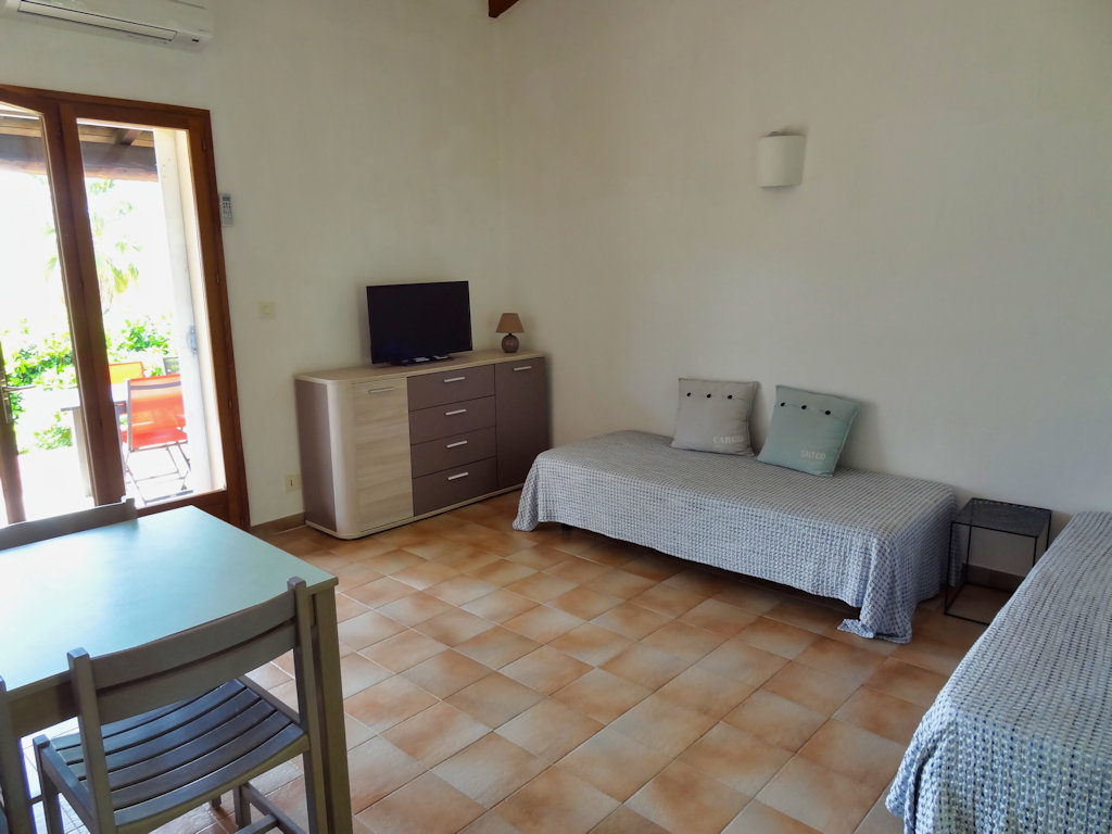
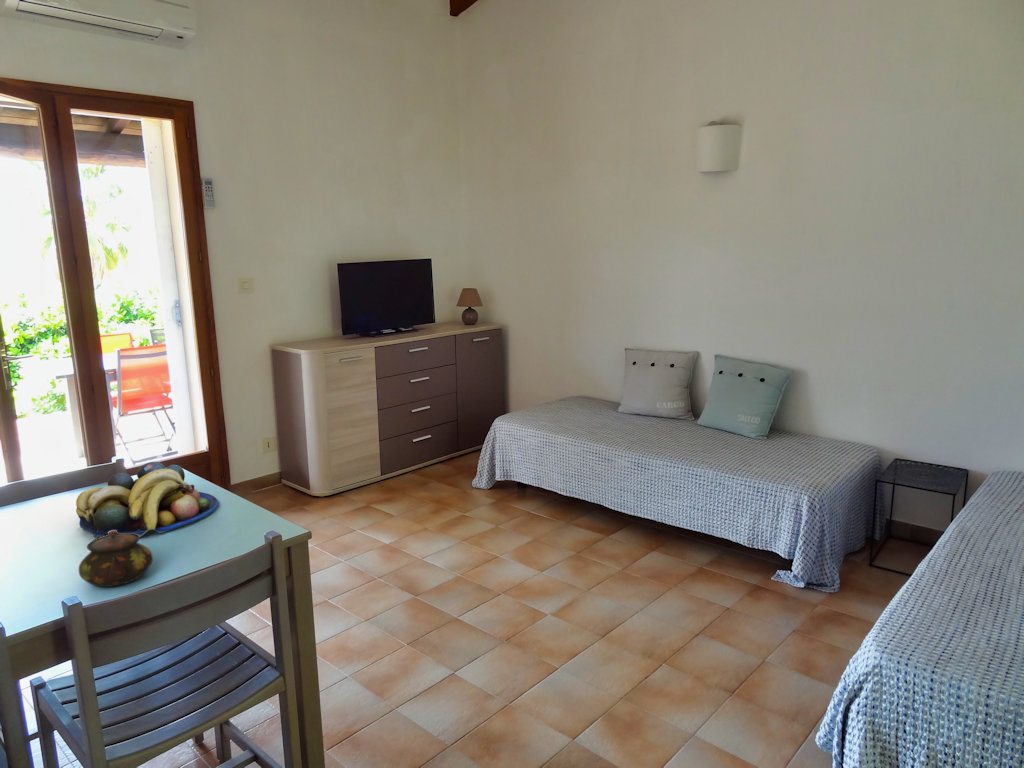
+ fruit bowl [75,461,219,539]
+ teapot [78,530,154,588]
